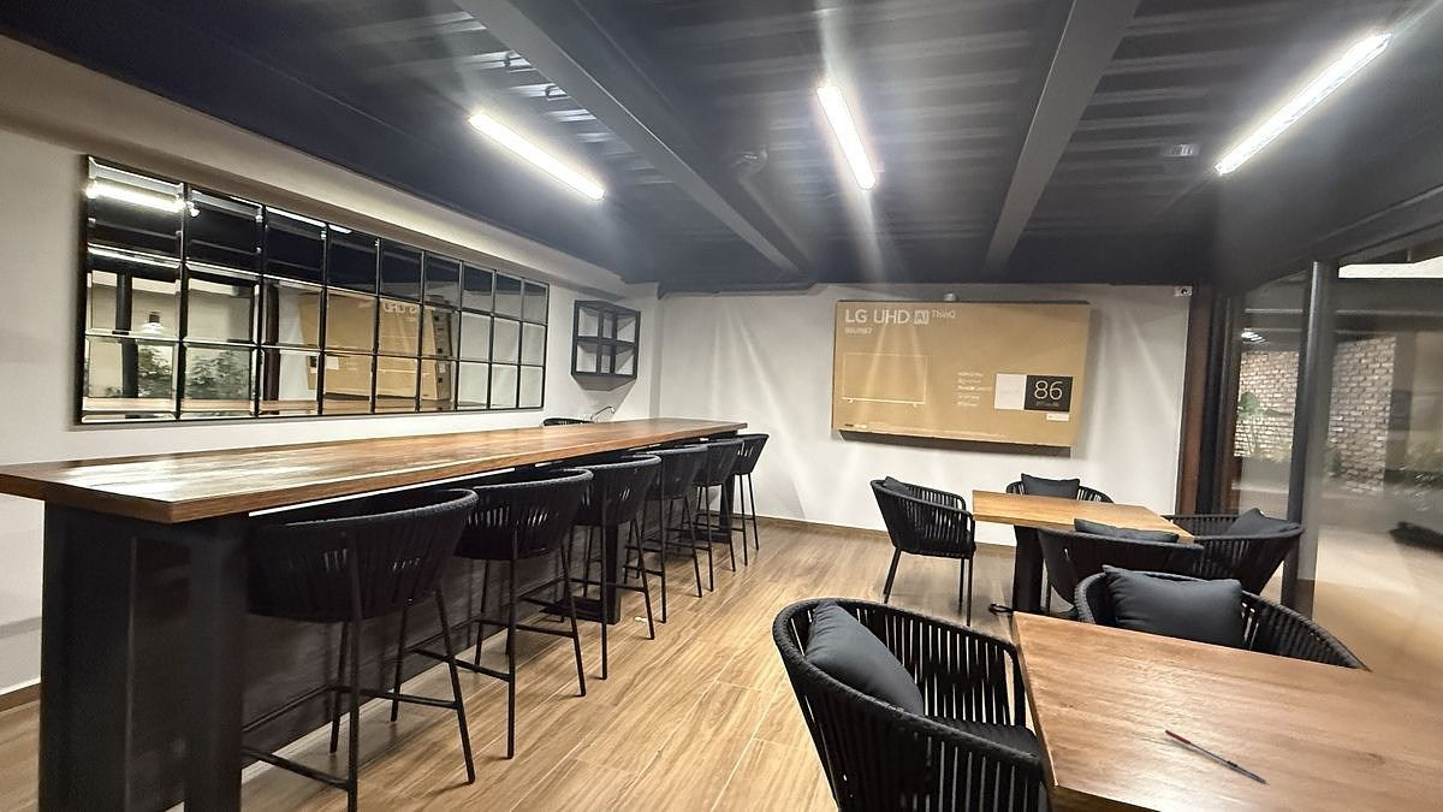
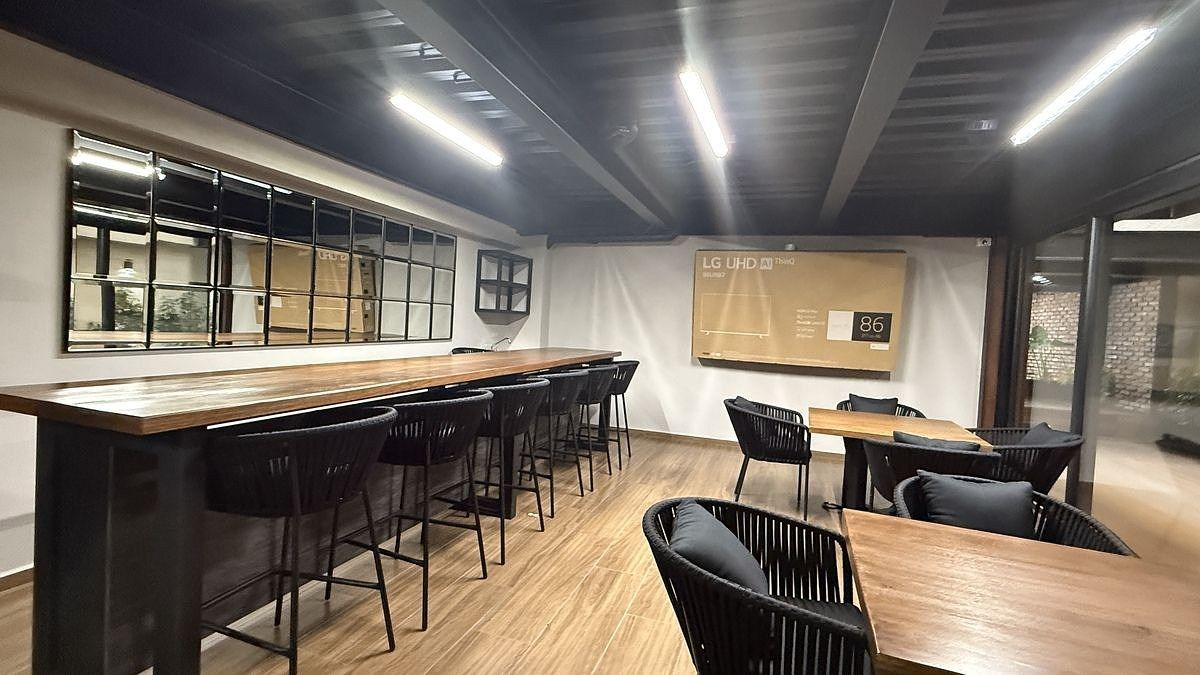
- pen [1164,729,1266,783]
